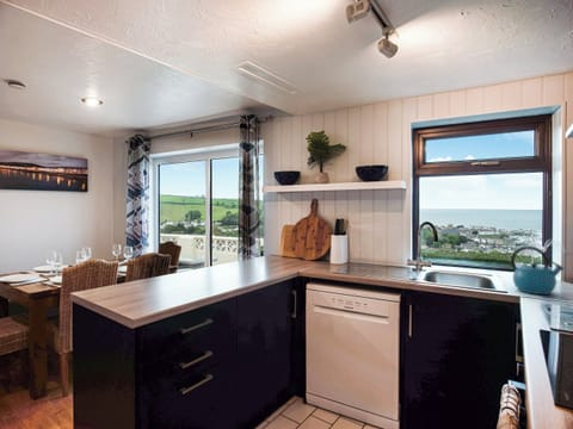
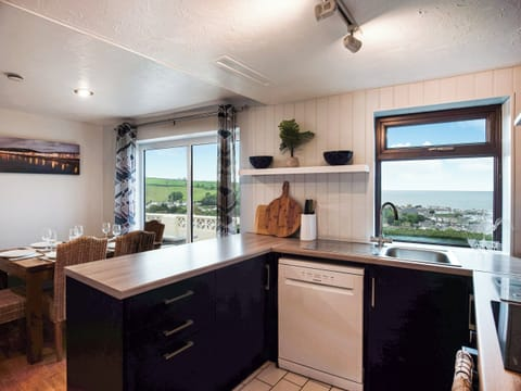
- kettle [510,245,566,296]
